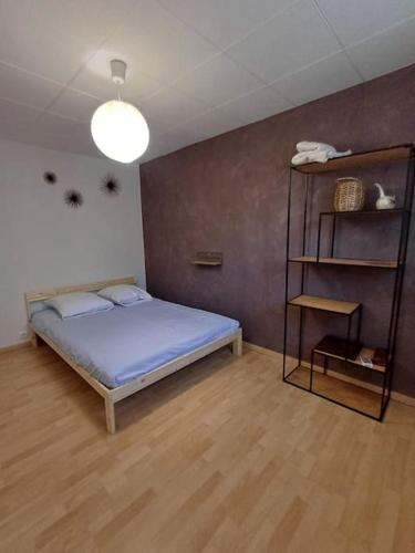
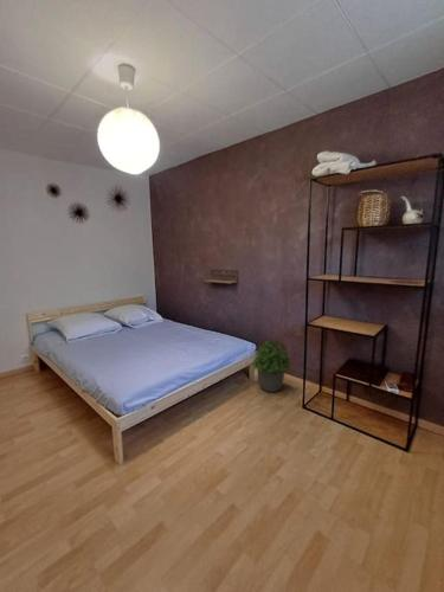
+ potted plant [251,339,292,393]
